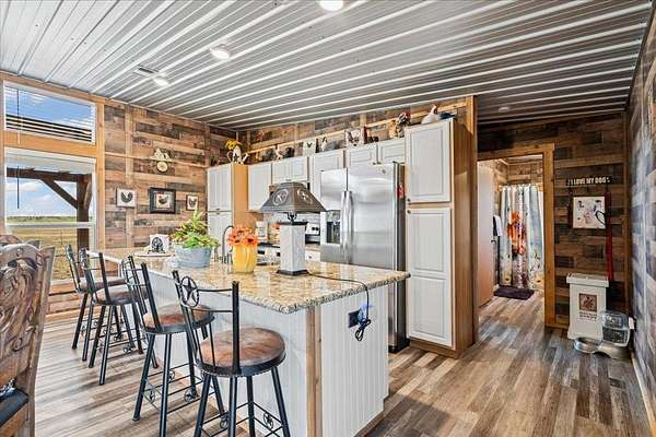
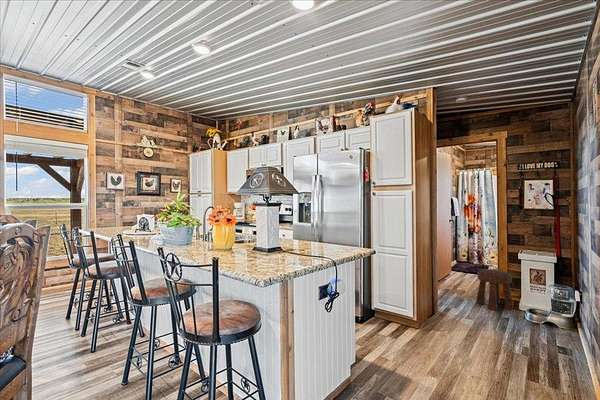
+ stool [476,268,514,312]
